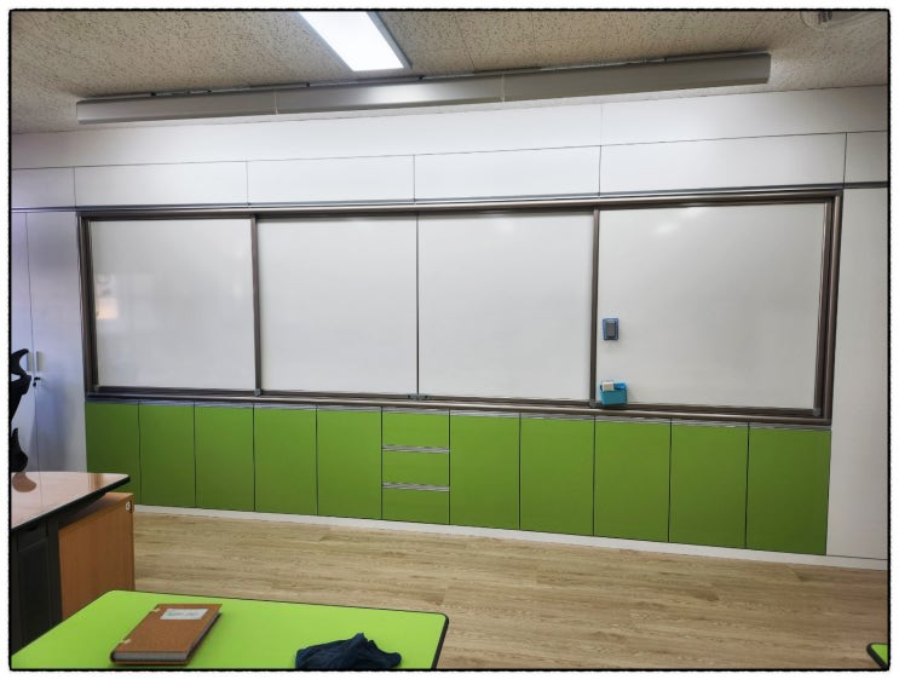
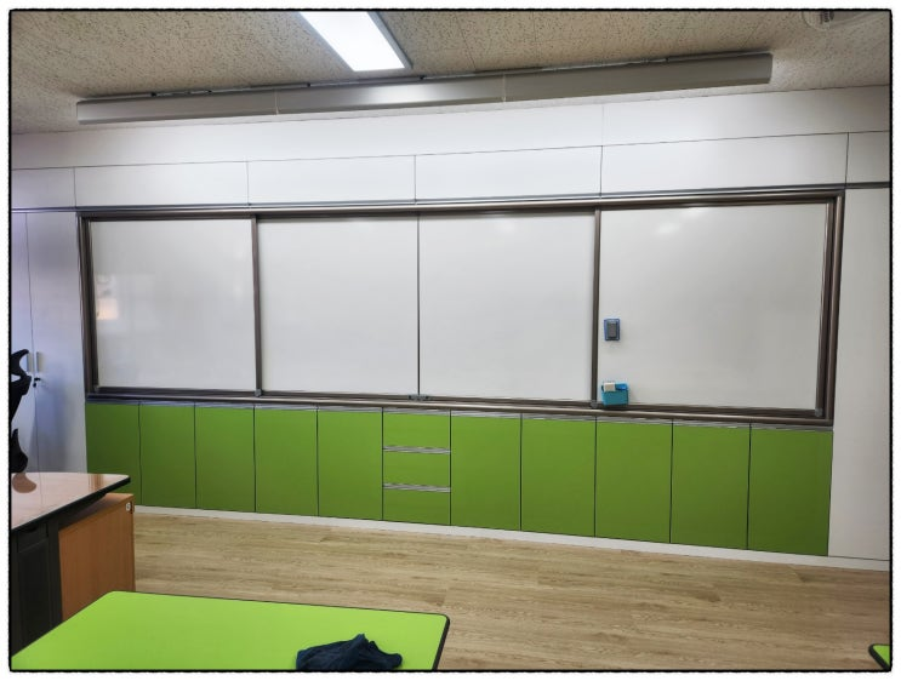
- notebook [109,603,224,665]
